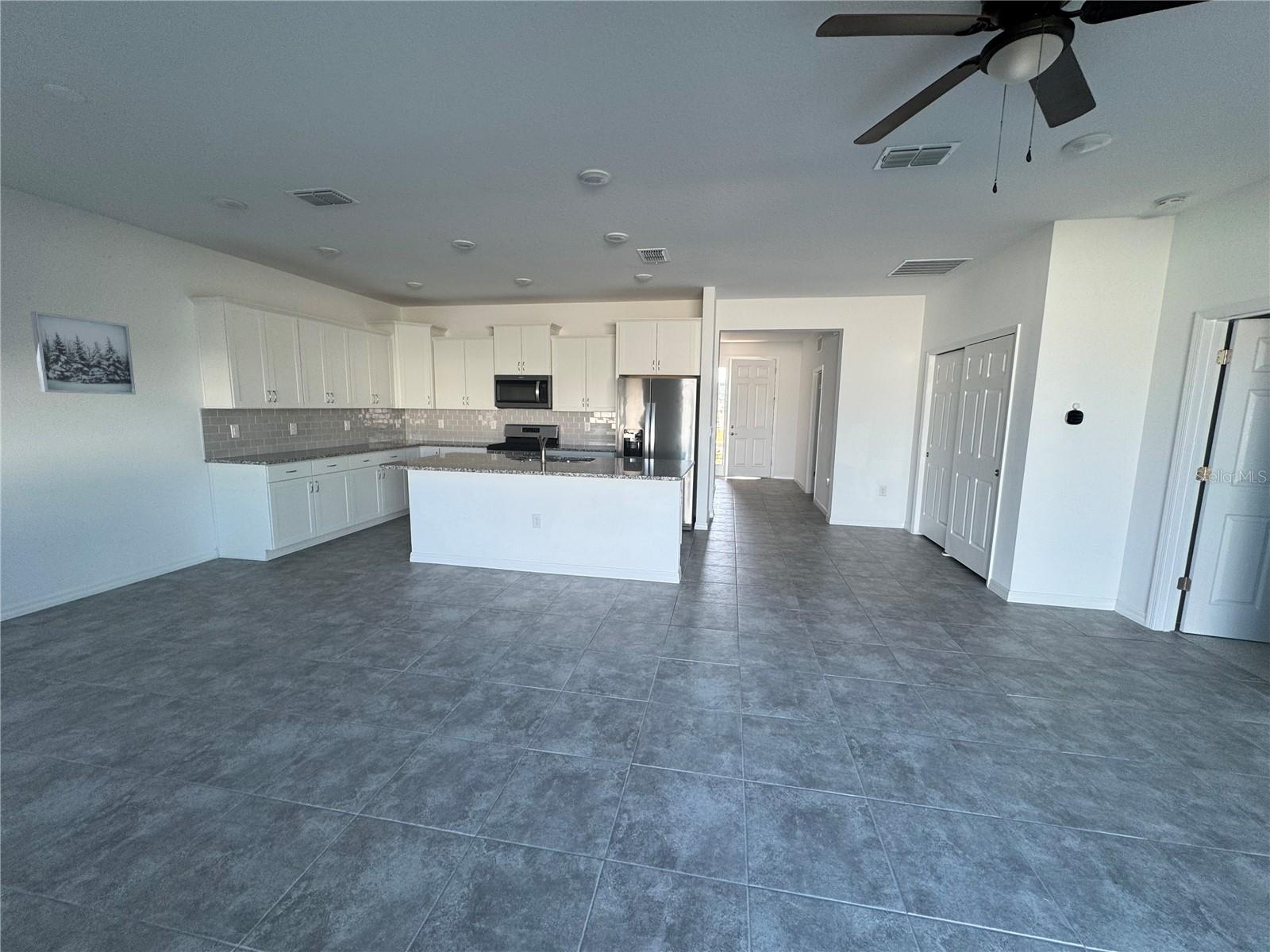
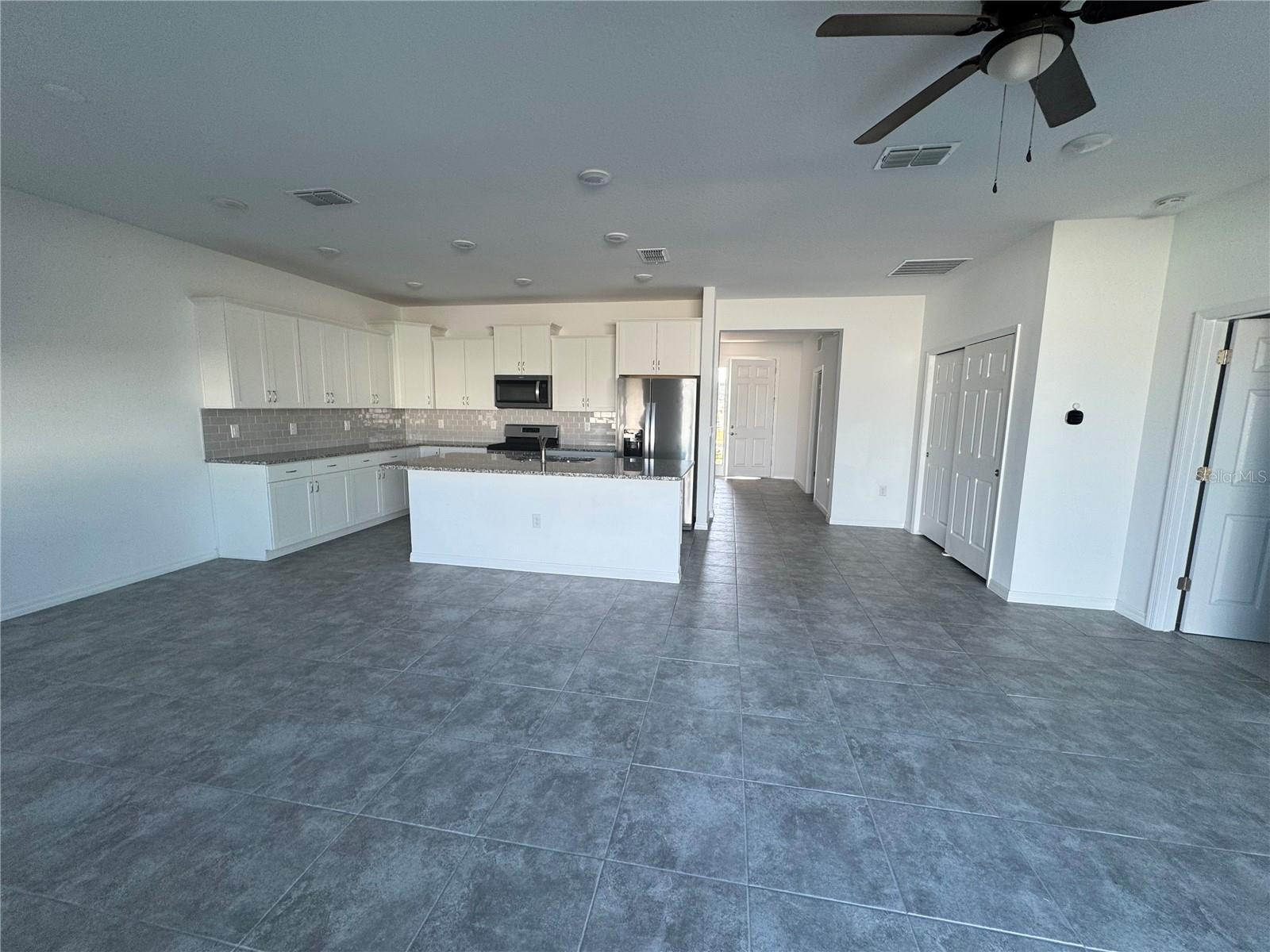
- wall art [29,311,137,395]
